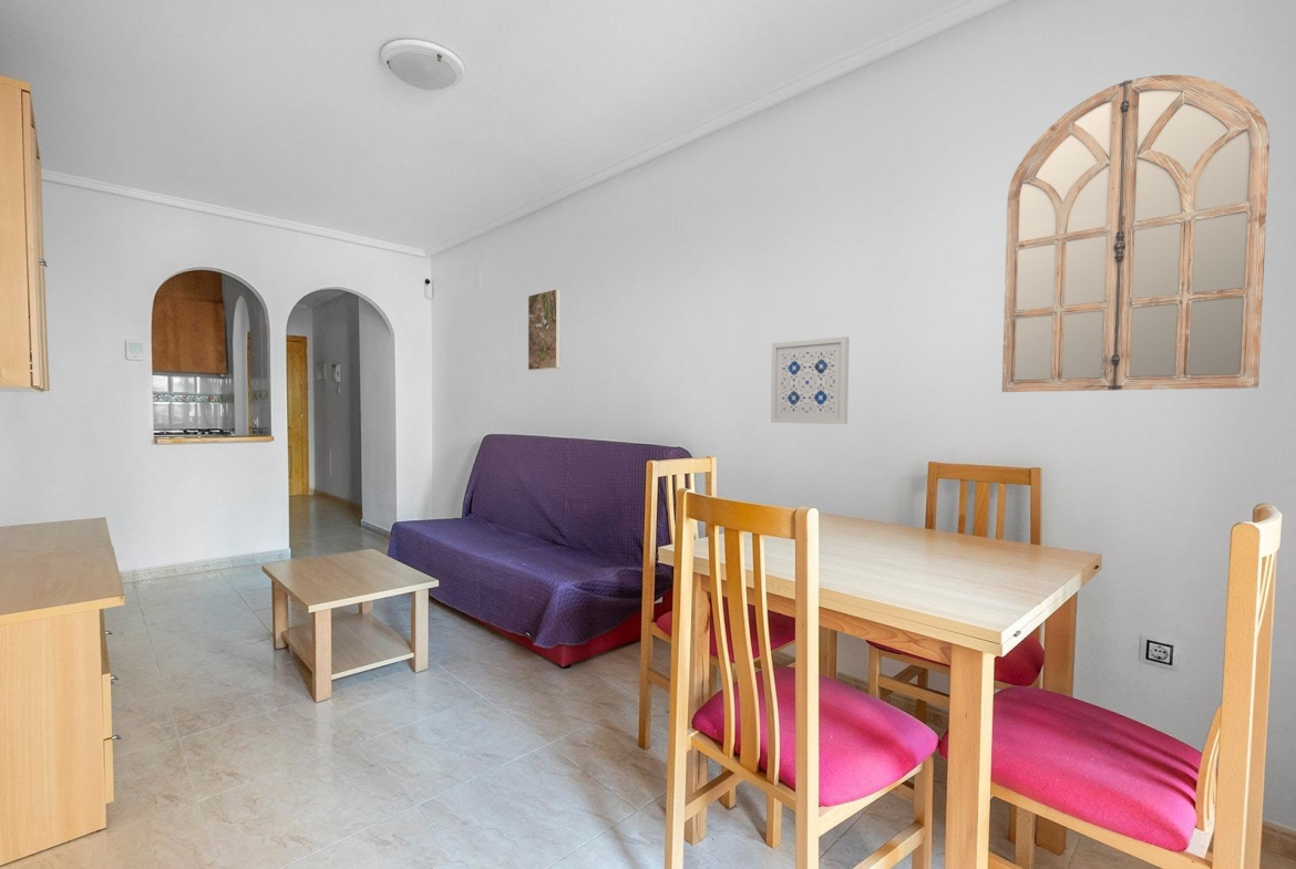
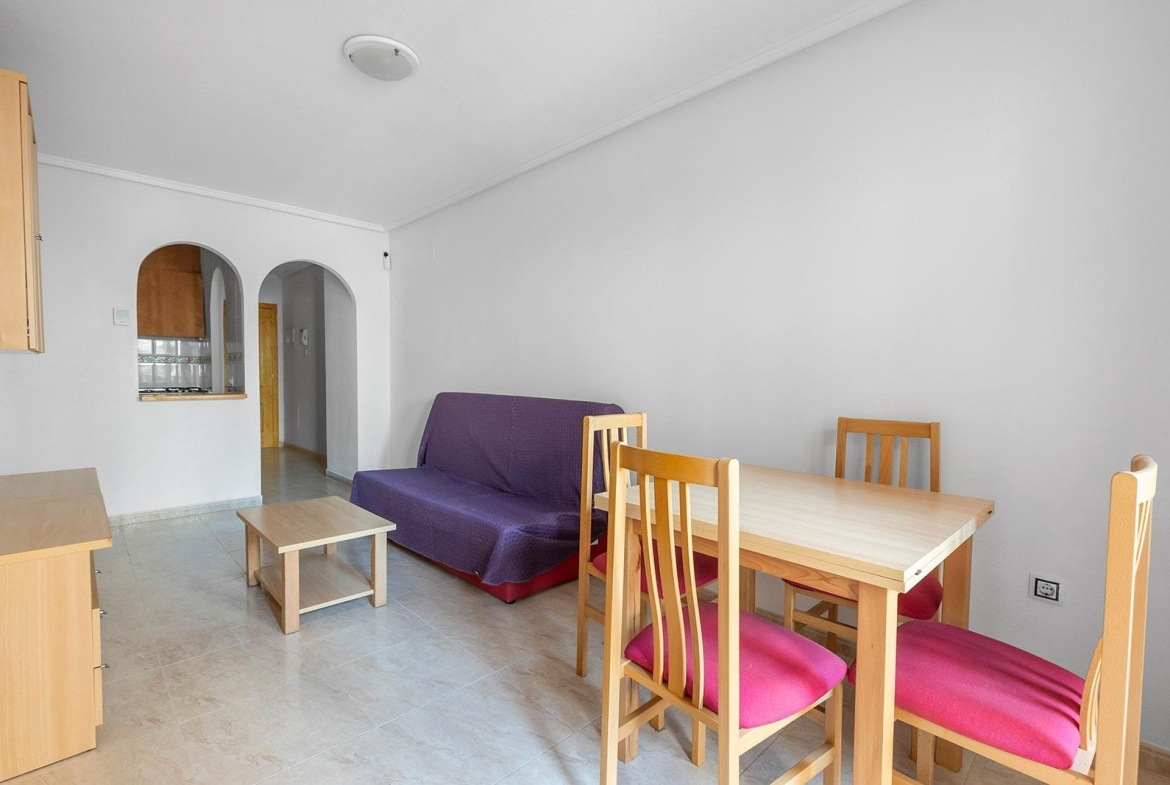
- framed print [527,288,562,372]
- wall art [770,335,851,425]
- home mirror [1001,74,1271,393]
